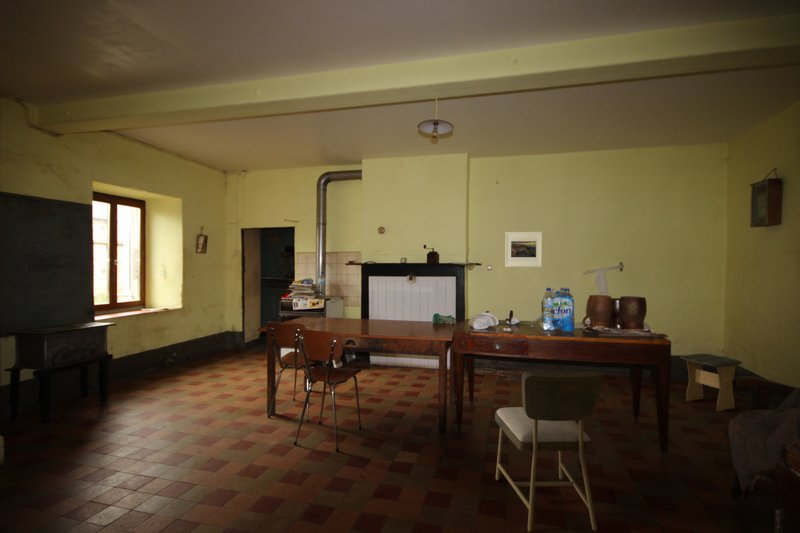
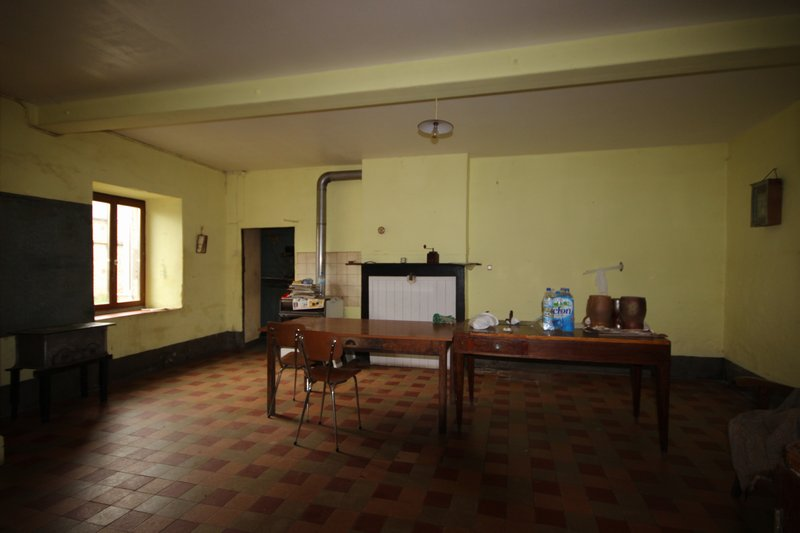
- stool [679,353,743,412]
- dining chair [494,370,605,533]
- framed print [504,231,543,268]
